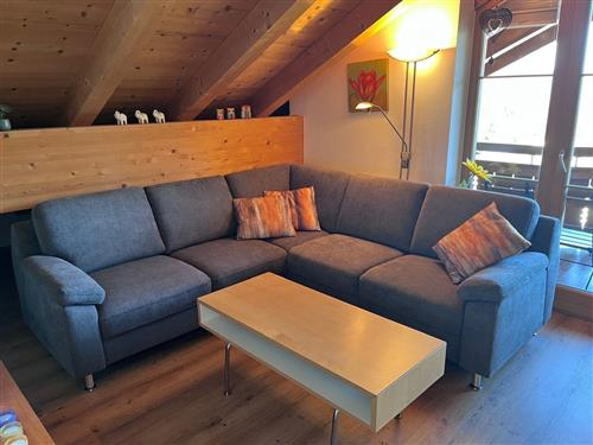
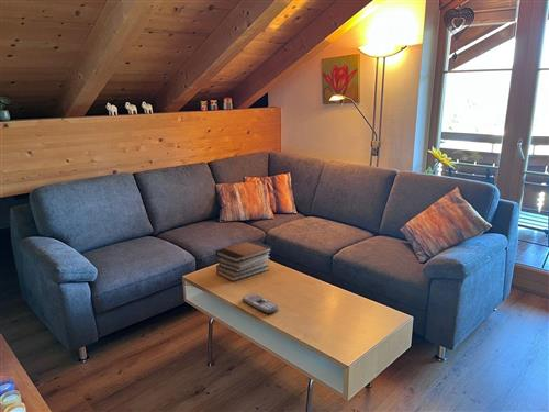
+ book stack [215,240,273,282]
+ remote control [242,292,279,314]
